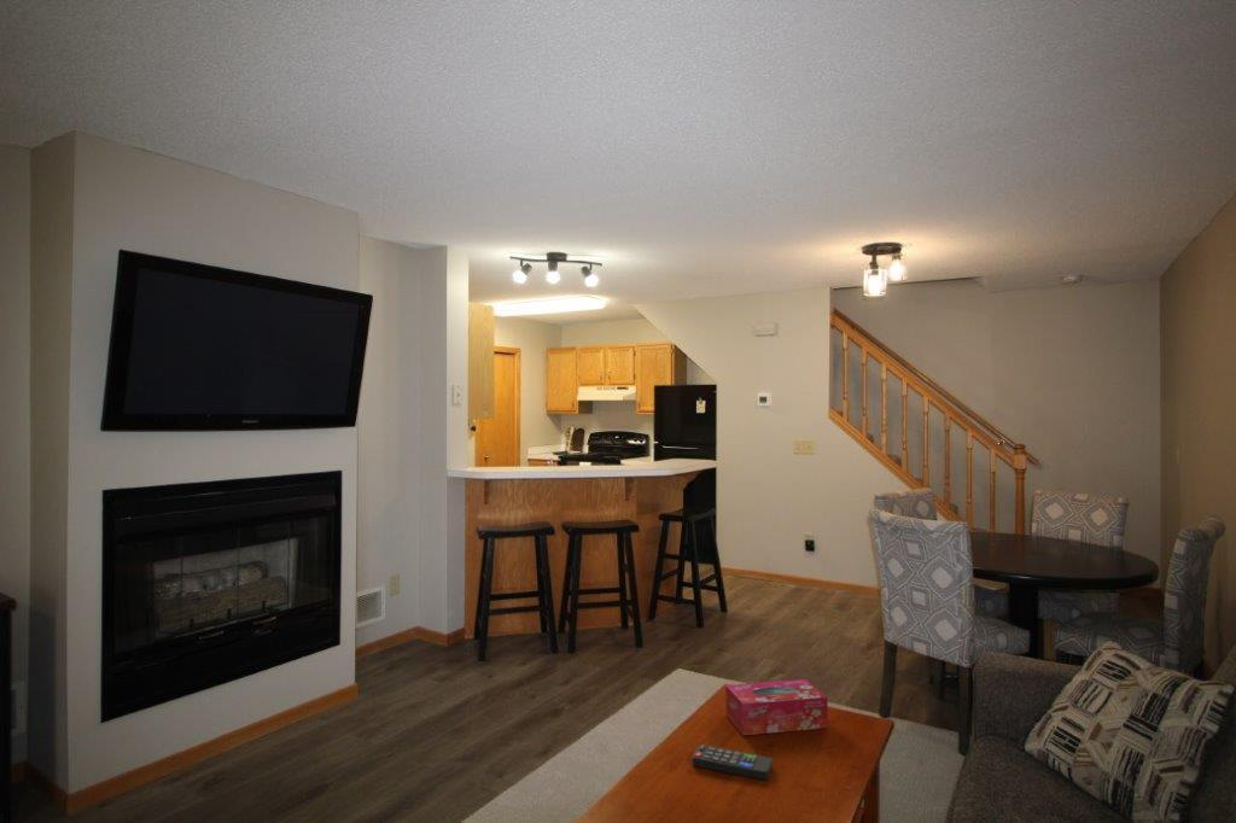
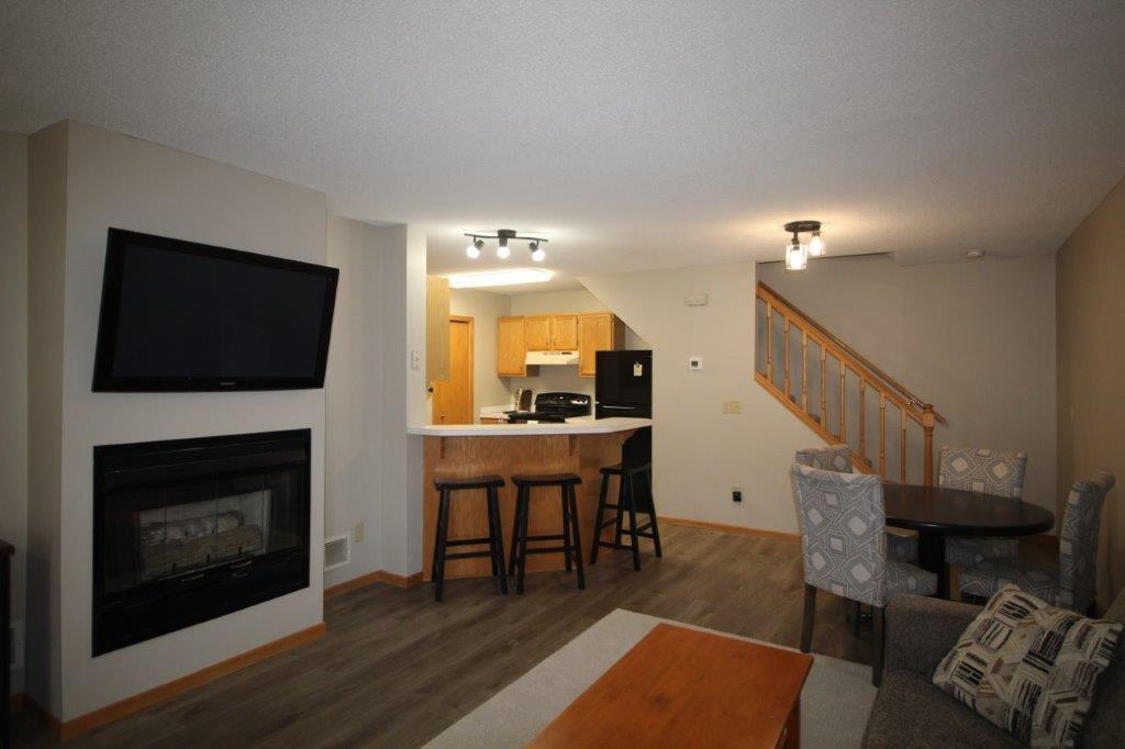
- remote control [692,743,774,781]
- tissue box [724,678,829,736]
